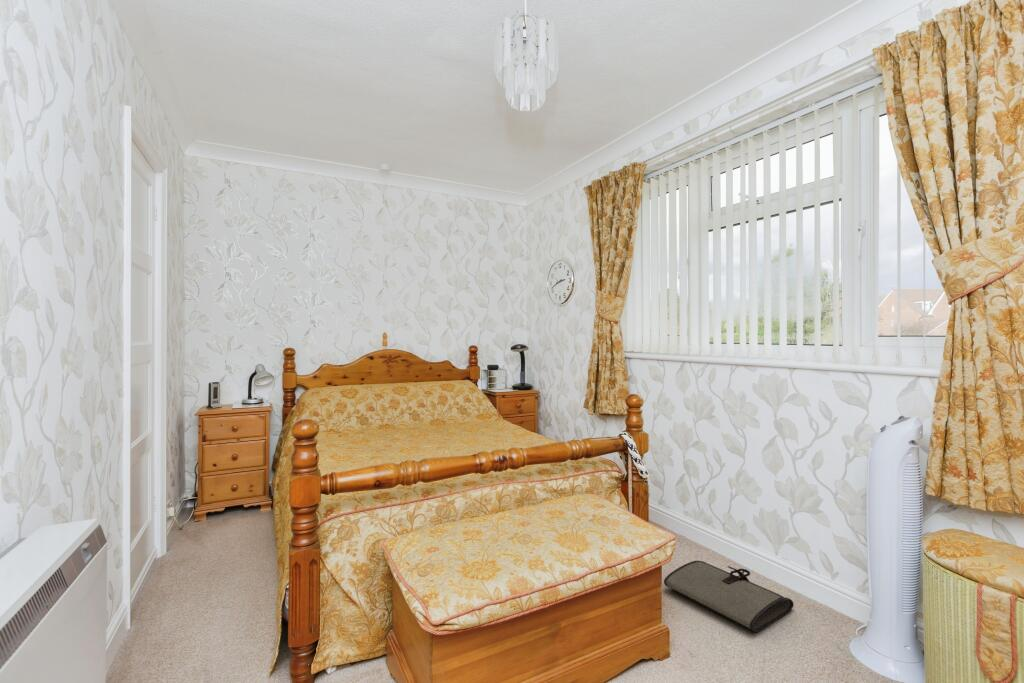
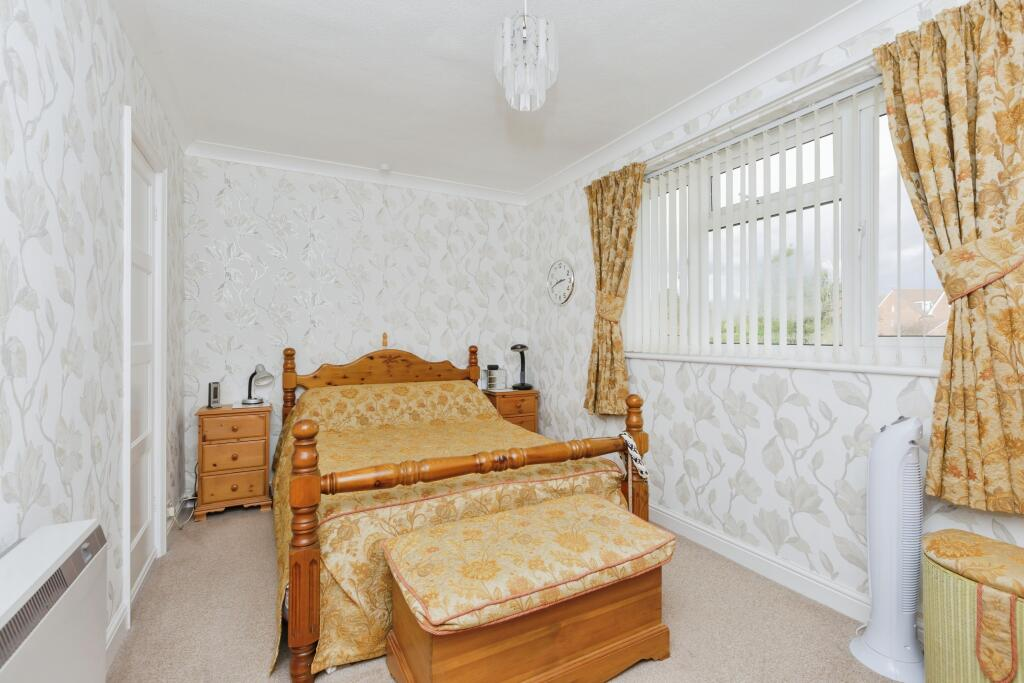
- tool roll [663,560,795,633]
